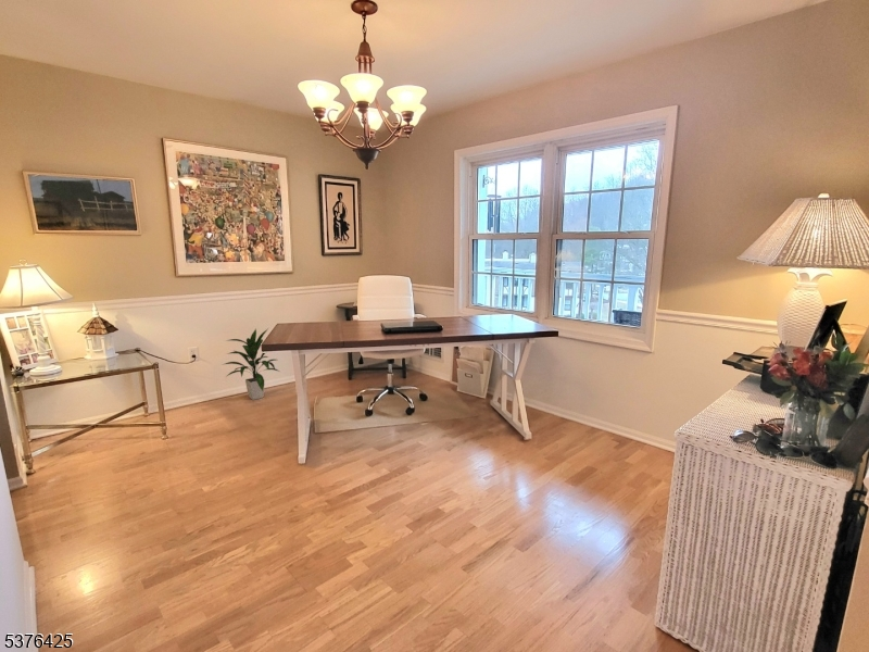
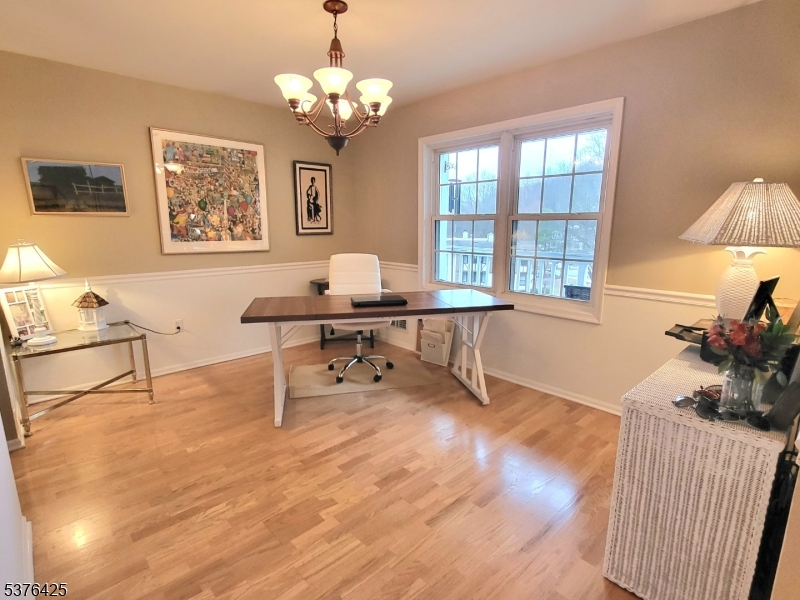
- indoor plant [222,327,280,401]
